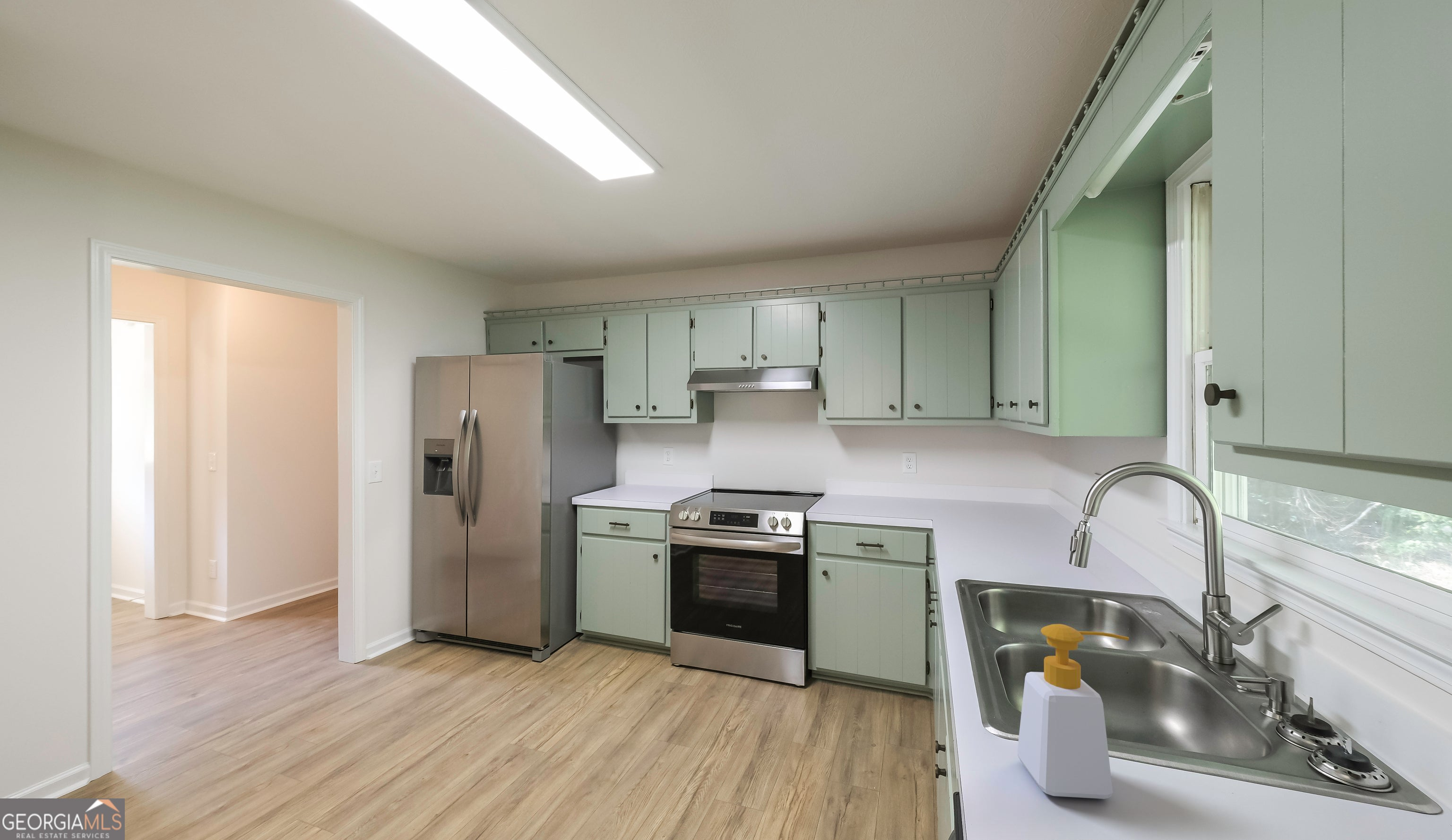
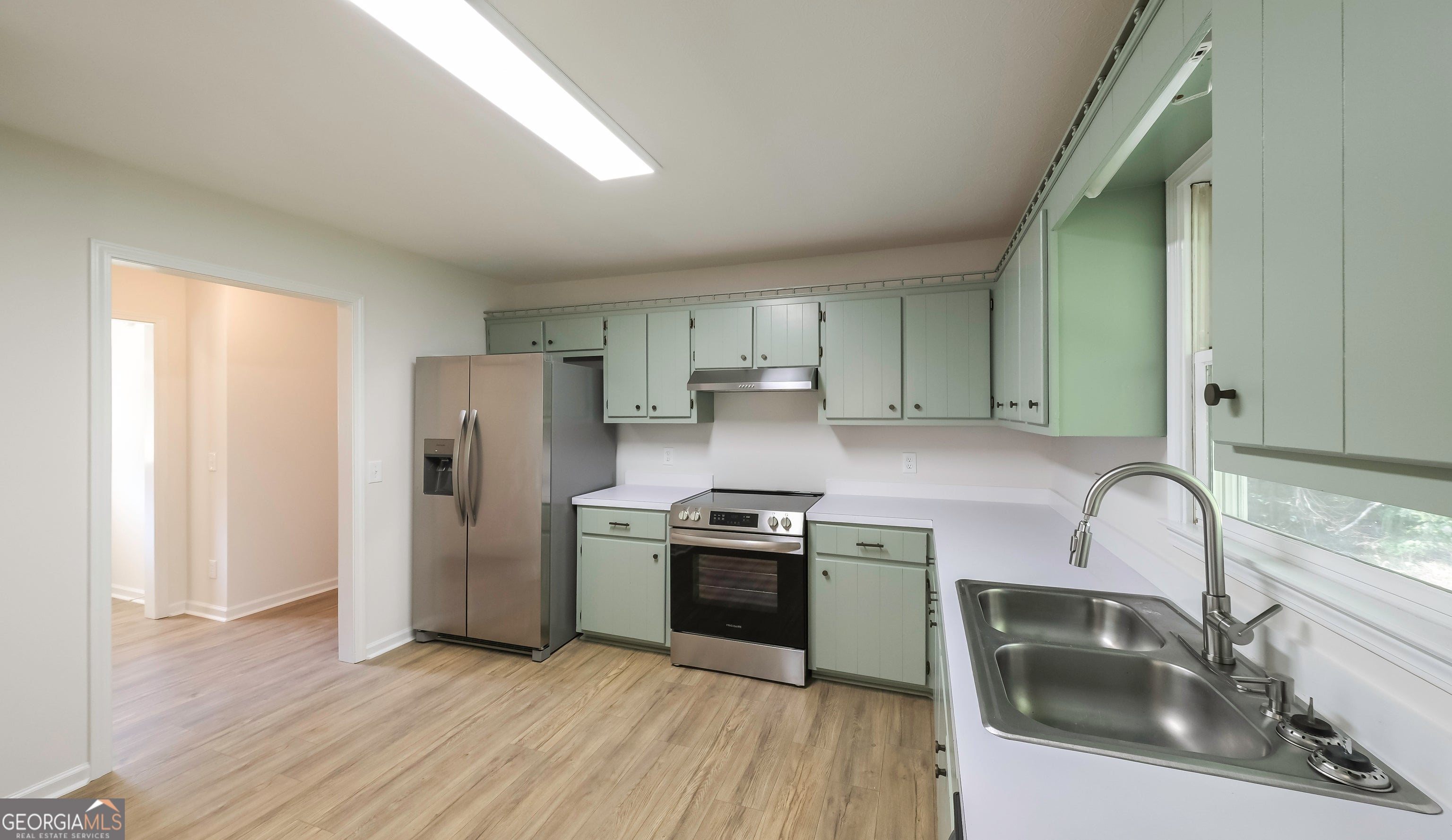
- soap bottle [1017,624,1130,799]
